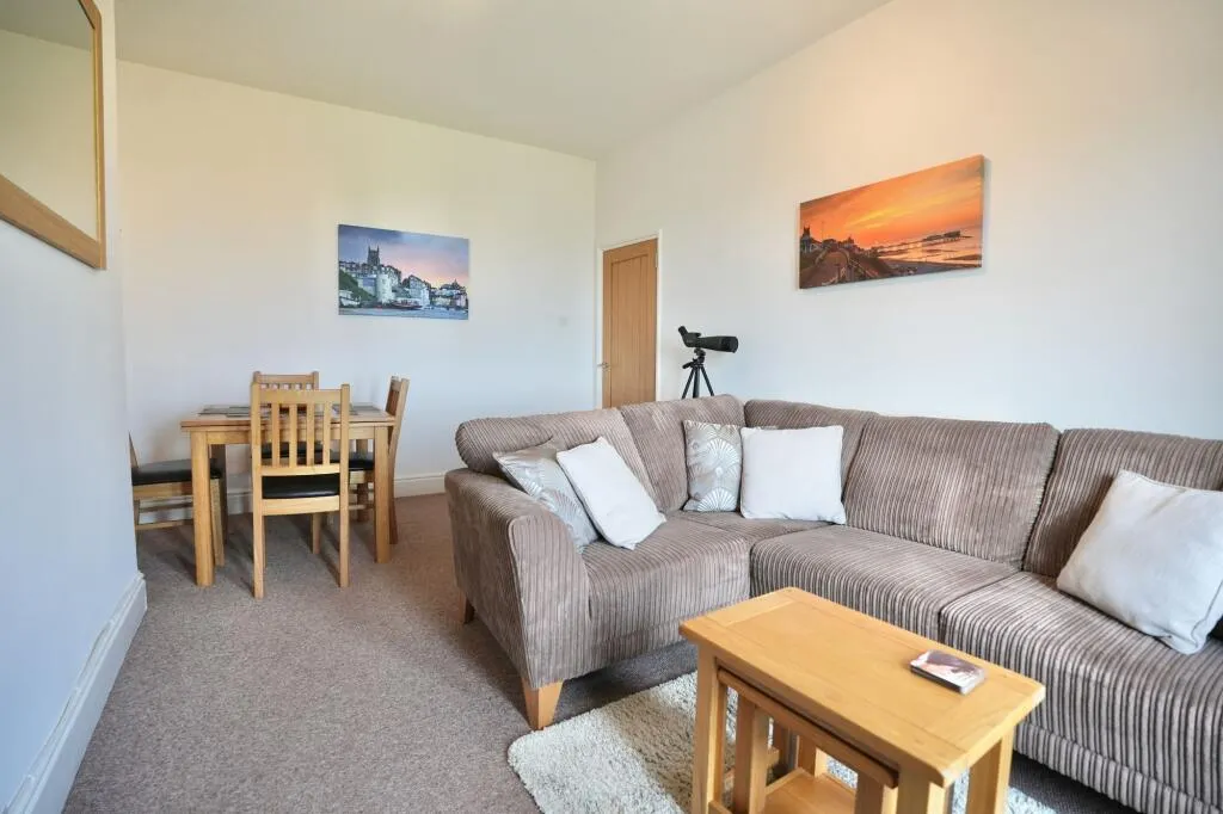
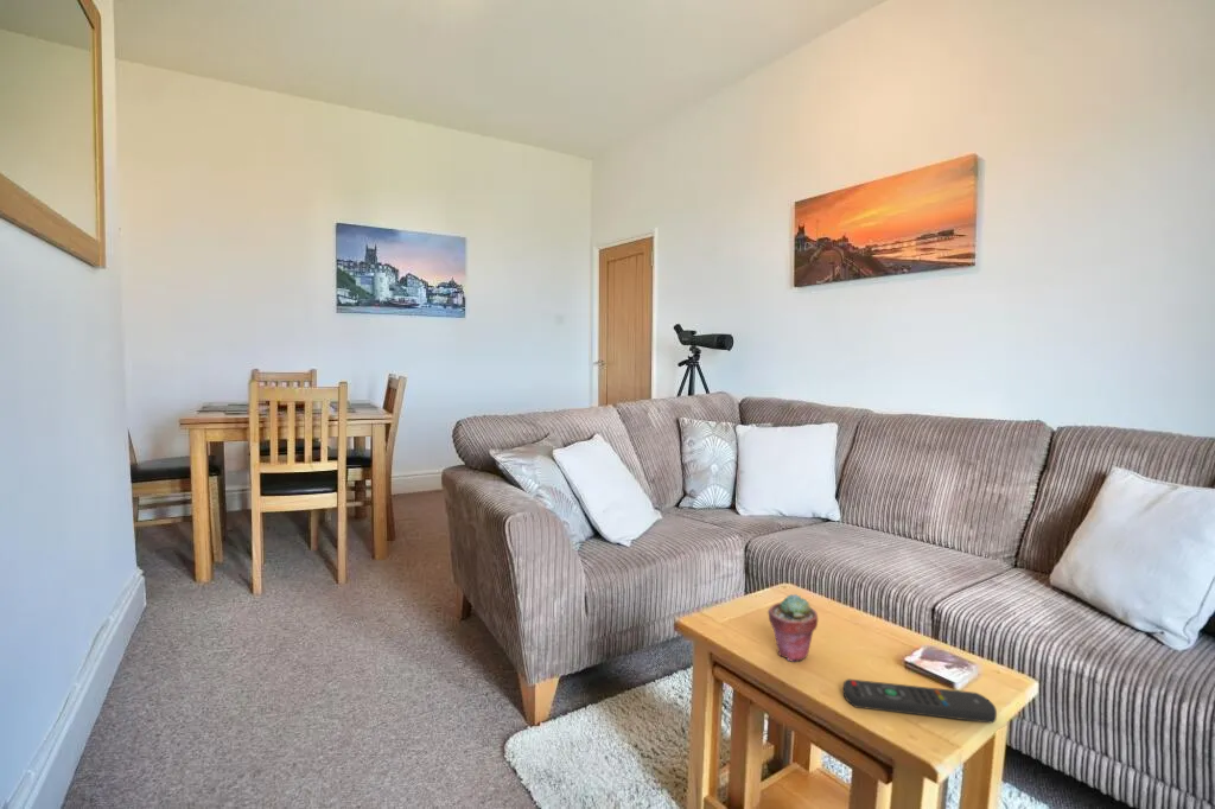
+ remote control [842,677,998,725]
+ potted succulent [766,593,819,662]
